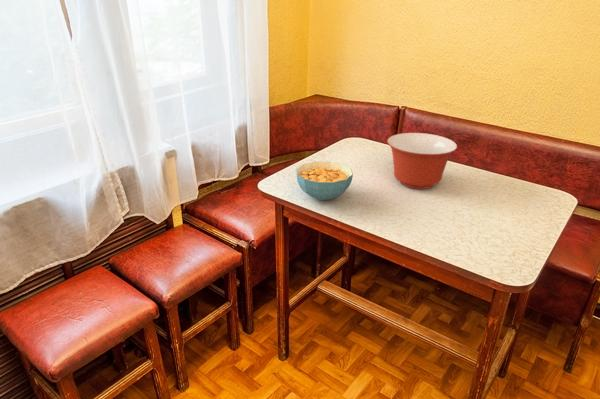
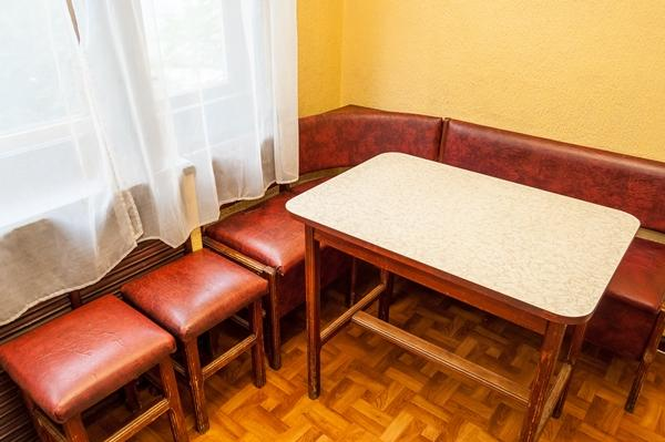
- cereal bowl [295,161,354,201]
- mixing bowl [386,132,458,190]
